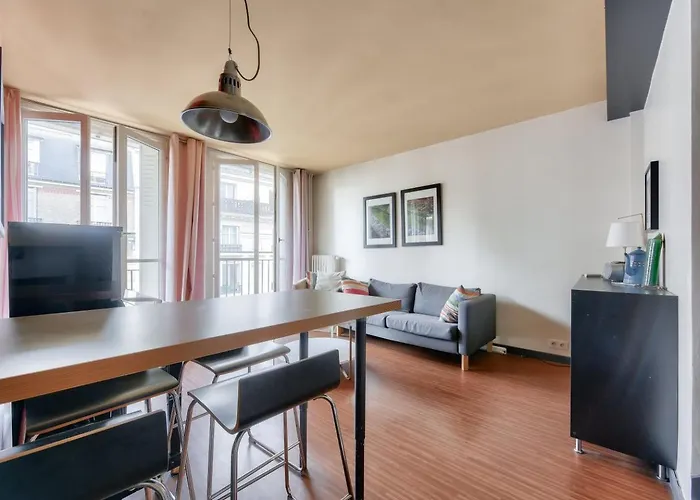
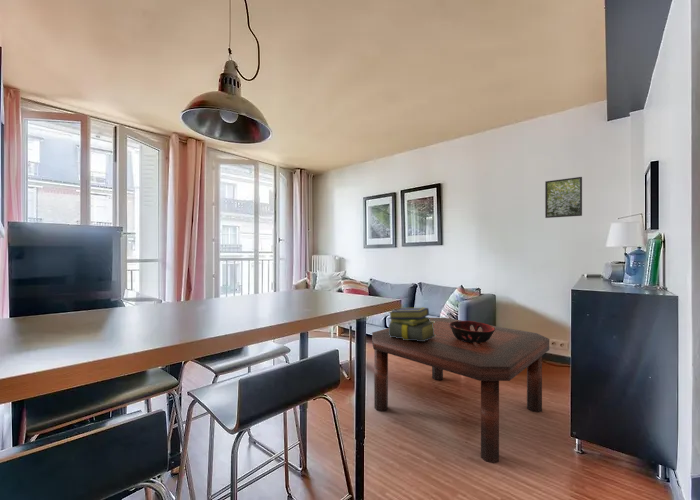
+ coffee table [371,317,550,465]
+ decorative bowl [449,320,495,343]
+ stack of books [388,306,436,341]
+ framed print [544,176,583,219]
